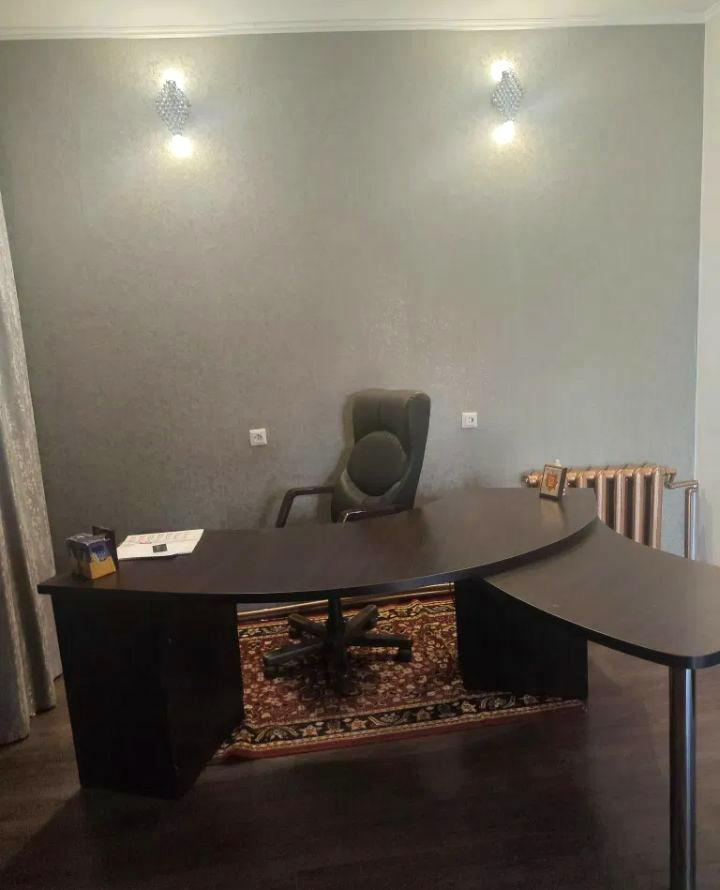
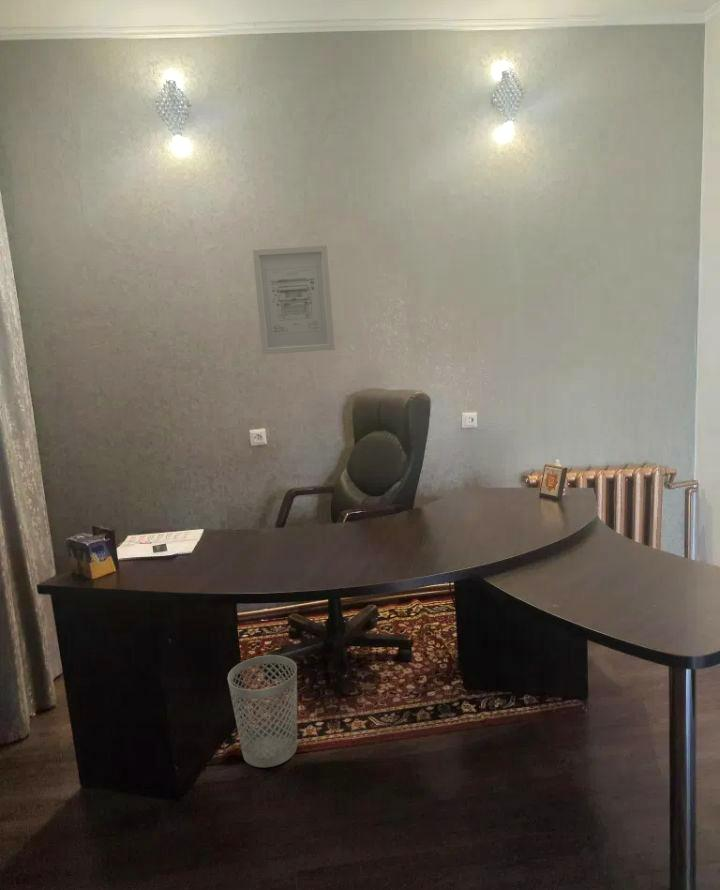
+ wastebasket [227,654,298,768]
+ wall art [252,245,336,356]
